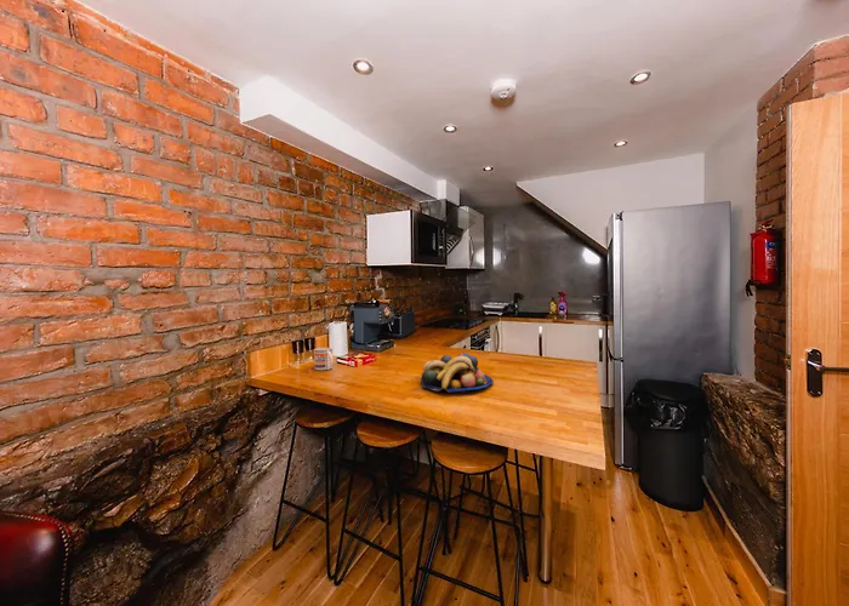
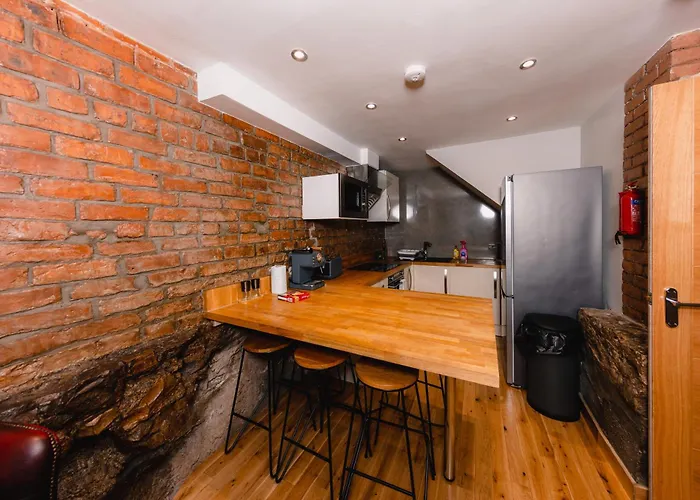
- mug [313,347,335,371]
- fruit bowl [420,351,494,393]
